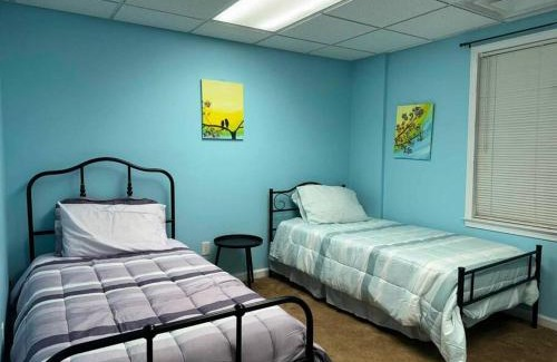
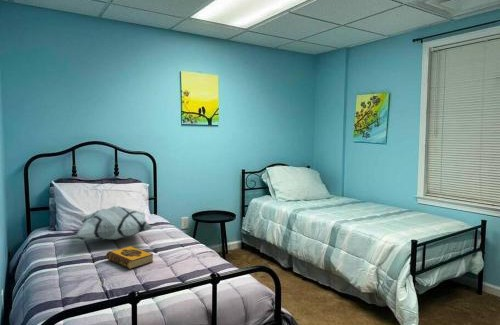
+ hardback book [105,245,154,270]
+ decorative pillow [74,205,154,241]
